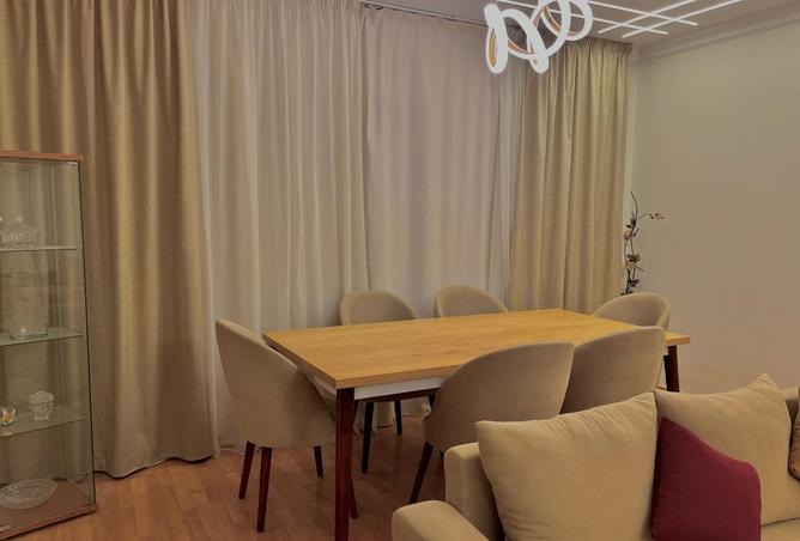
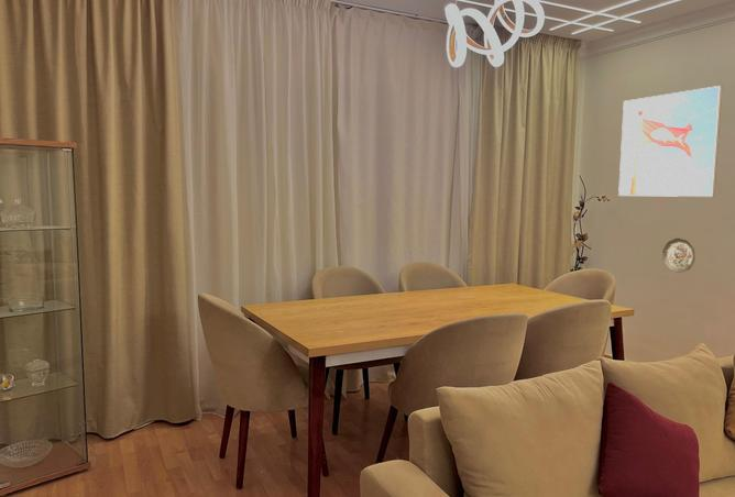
+ decorative plate [661,238,696,274]
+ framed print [617,85,724,198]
